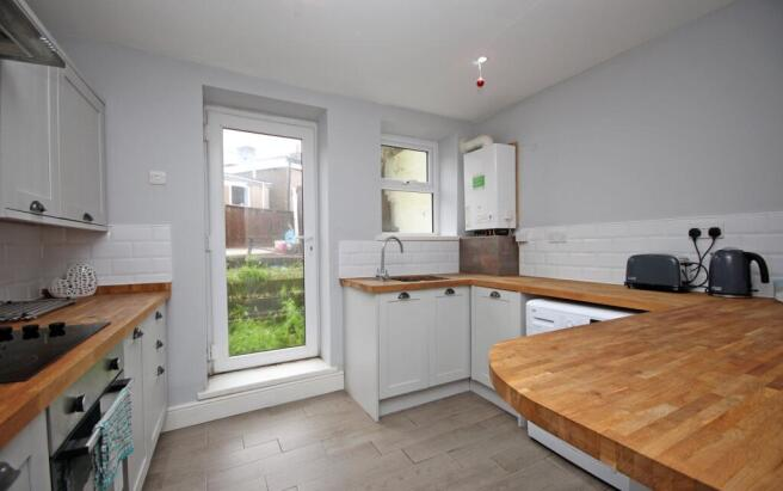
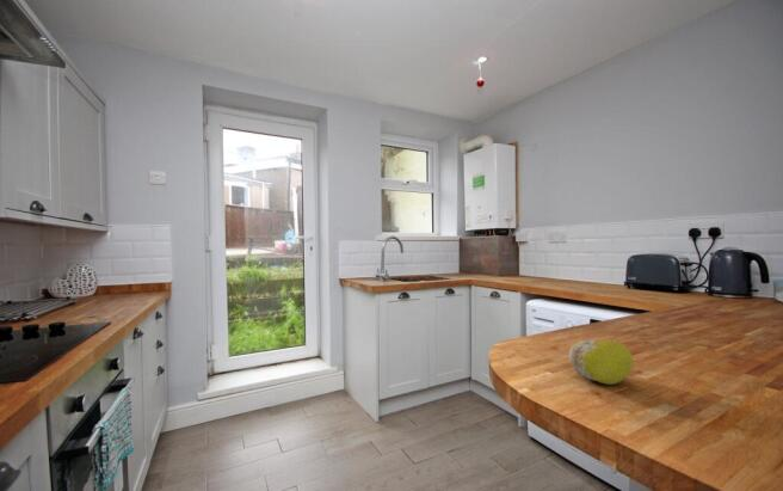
+ fruit [568,338,635,386]
